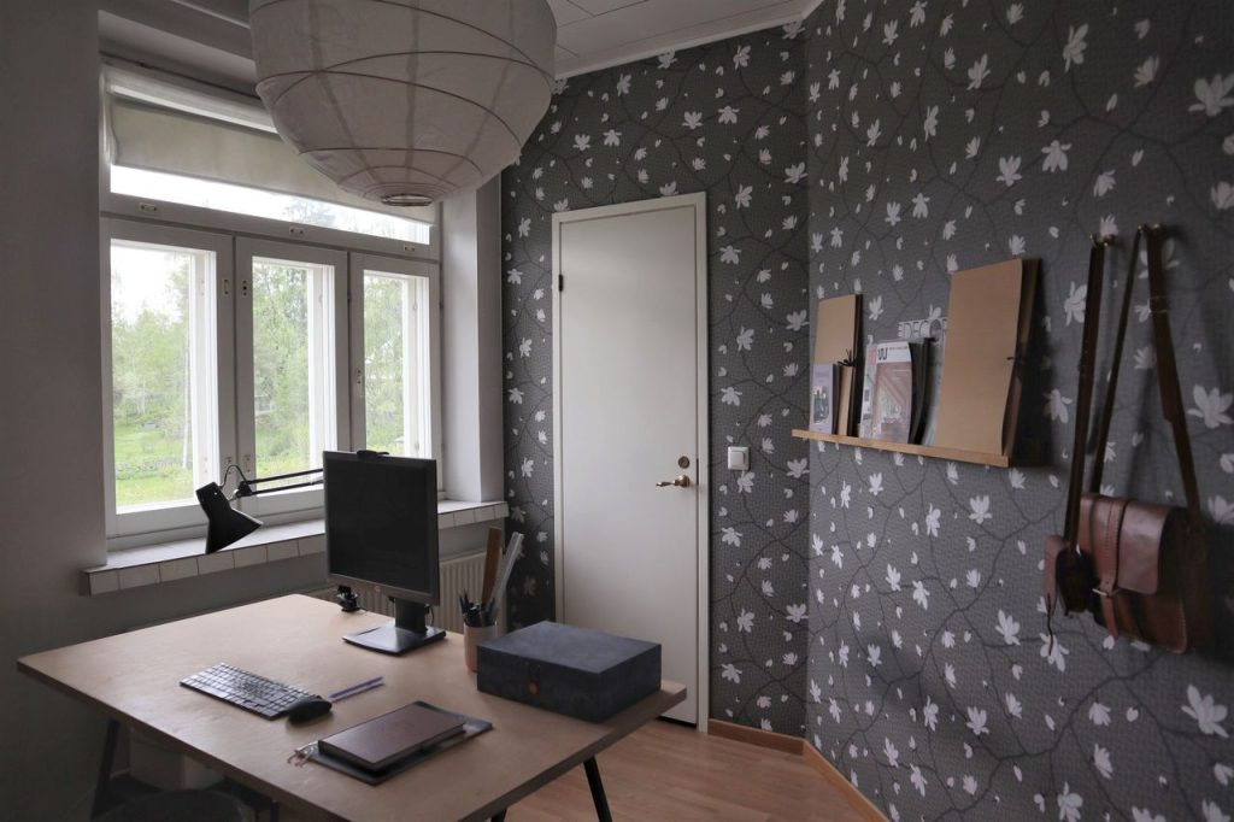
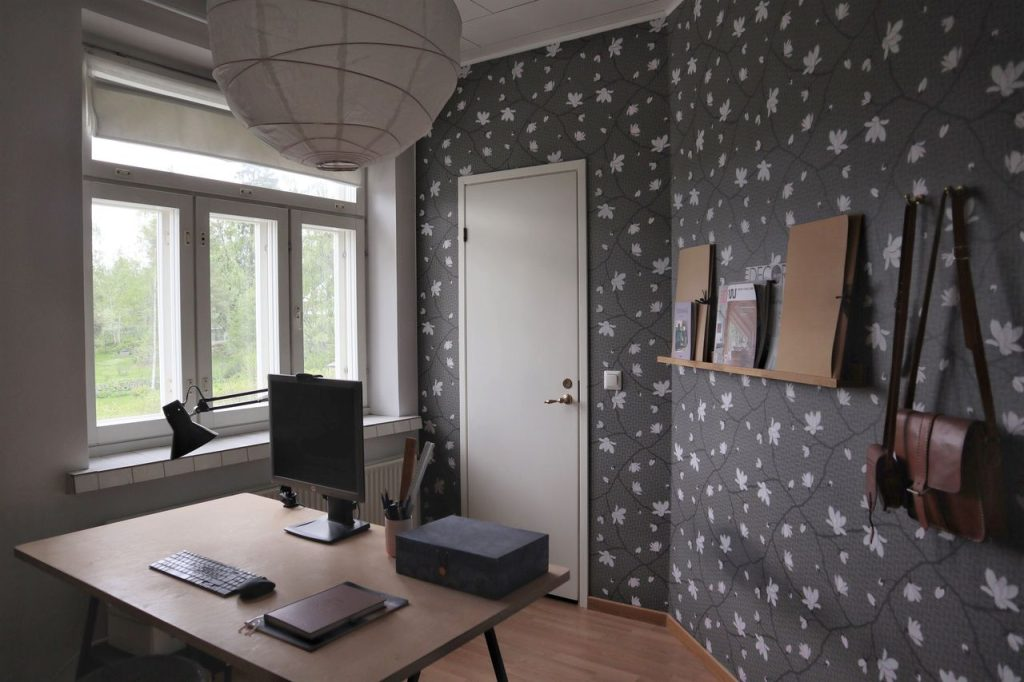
- pen [328,675,384,699]
